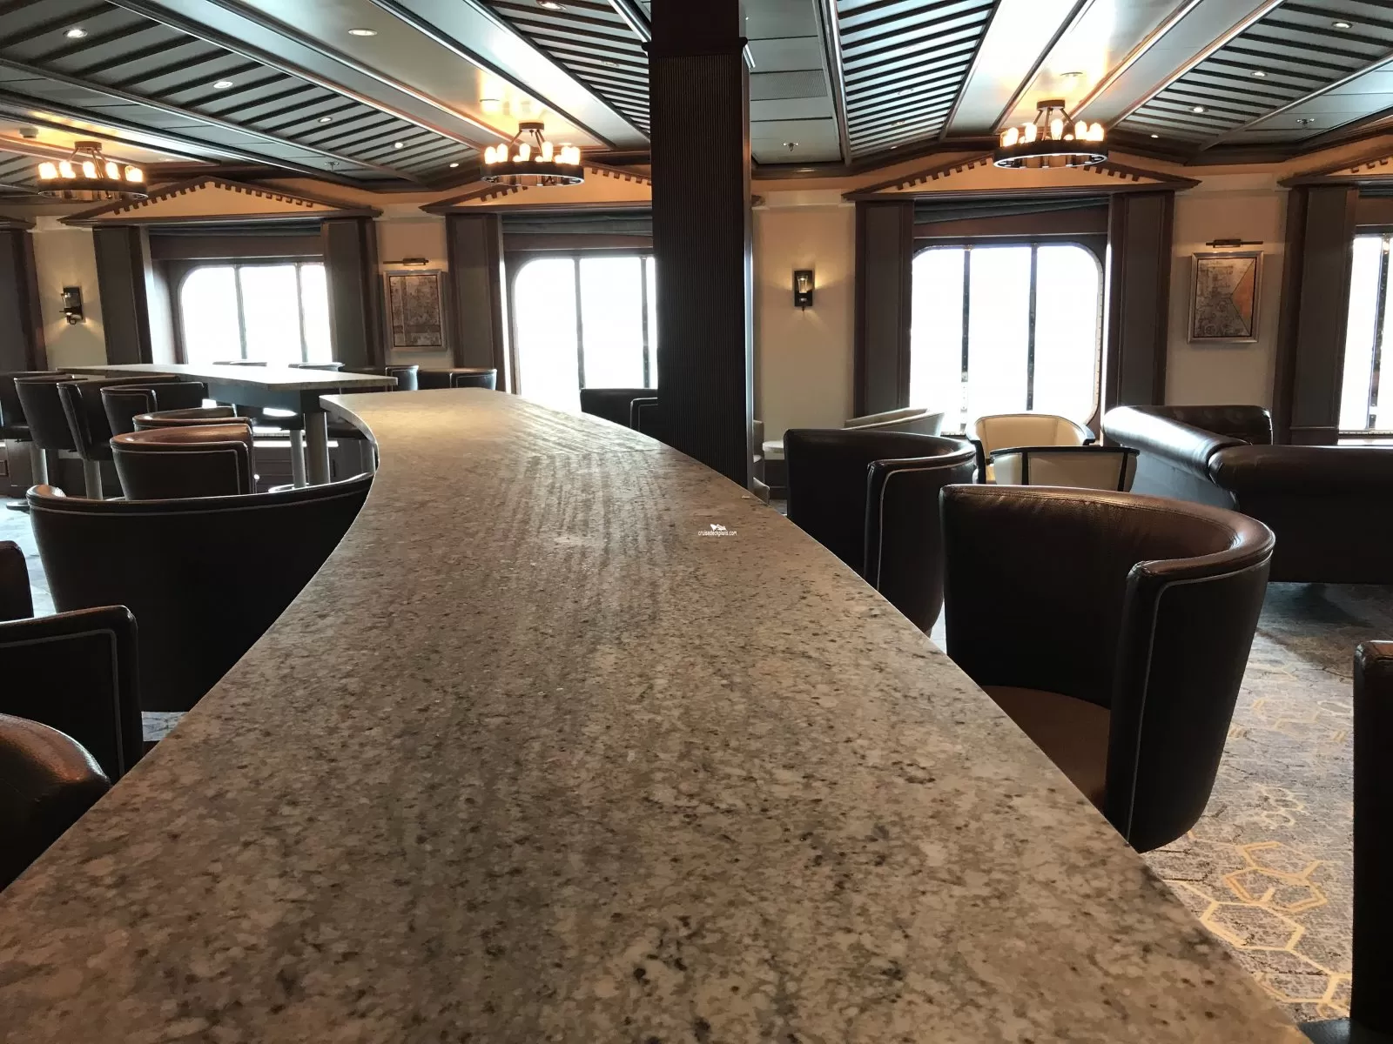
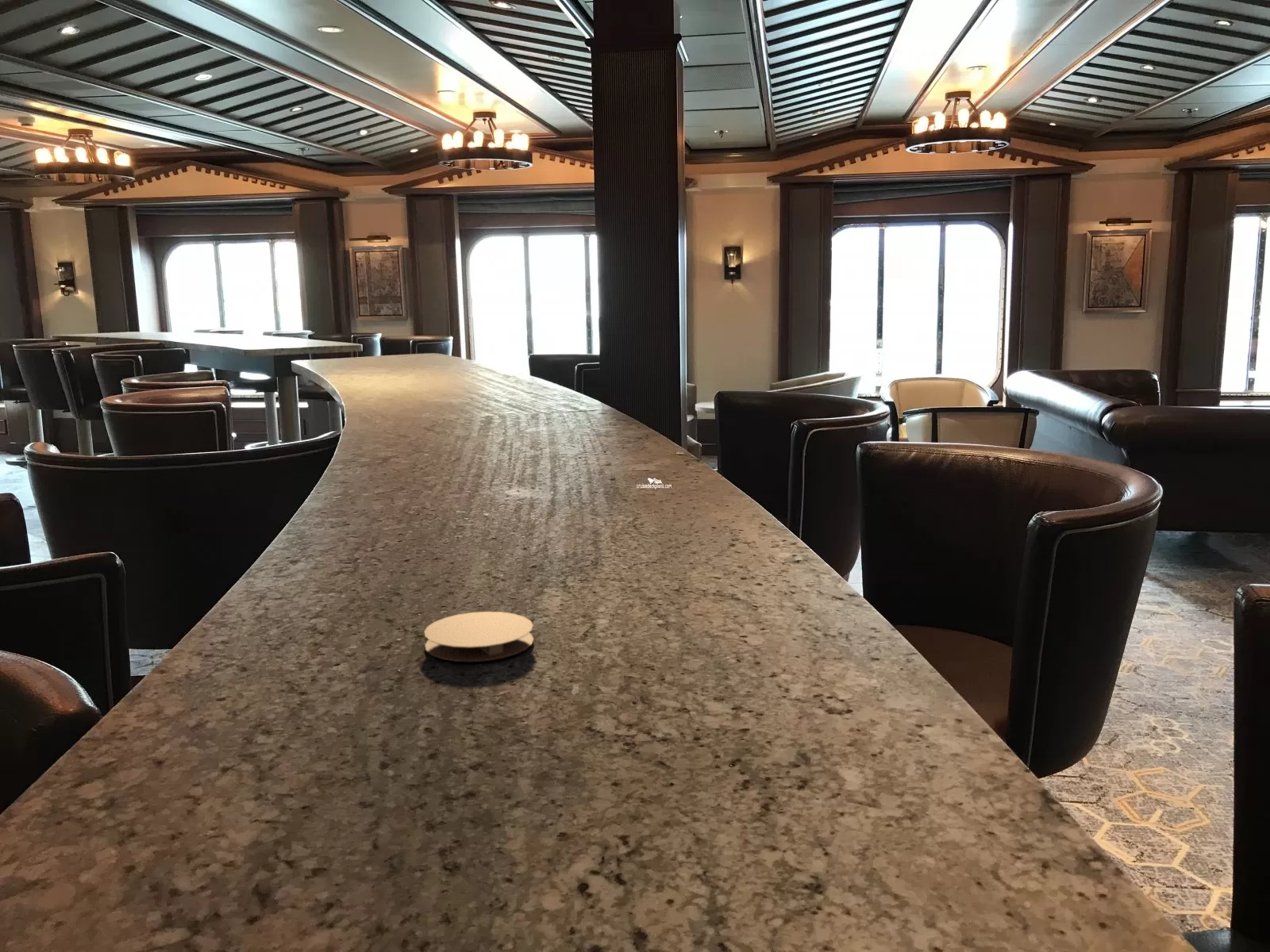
+ coaster [423,611,534,662]
